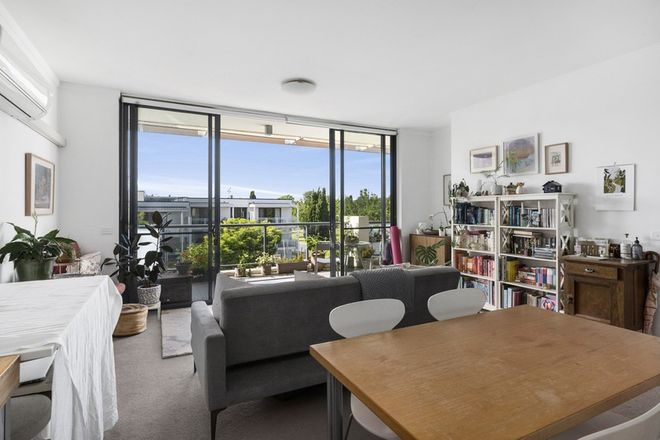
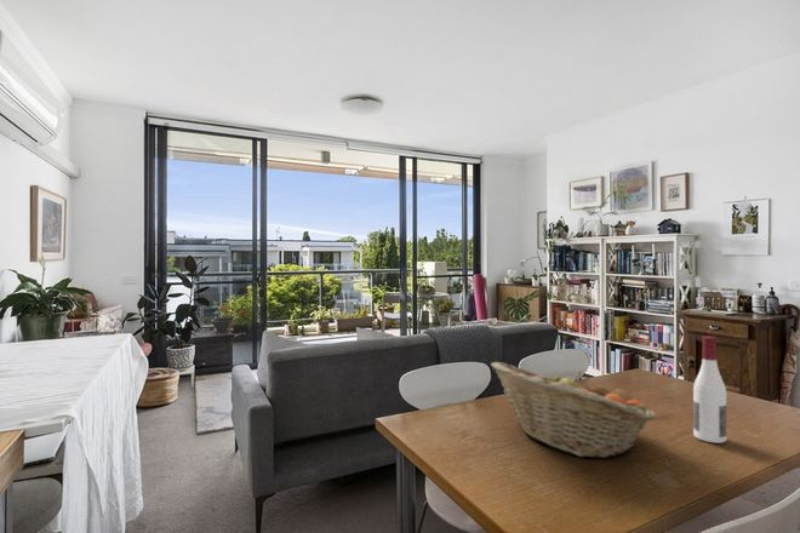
+ fruit basket [490,361,657,459]
+ alcohol [692,336,727,445]
